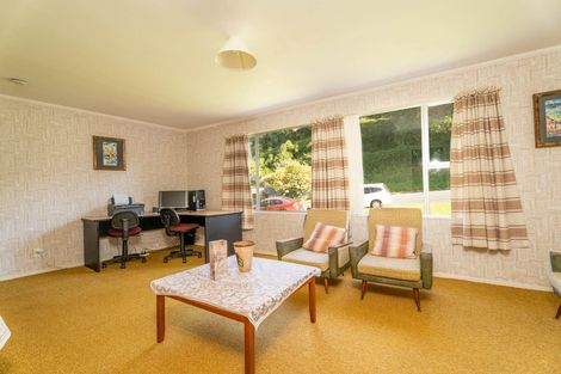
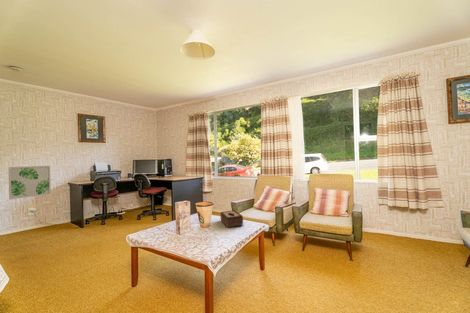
+ wall art [8,165,52,200]
+ tissue box [219,209,244,229]
